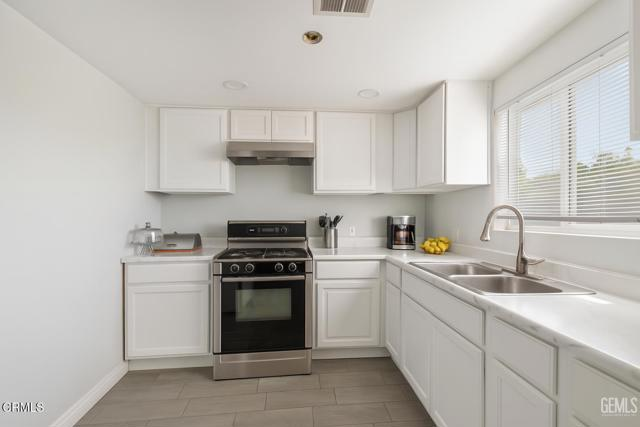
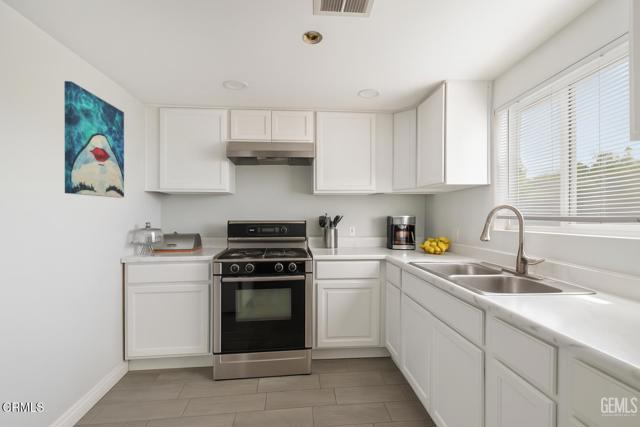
+ wall art [64,80,125,199]
